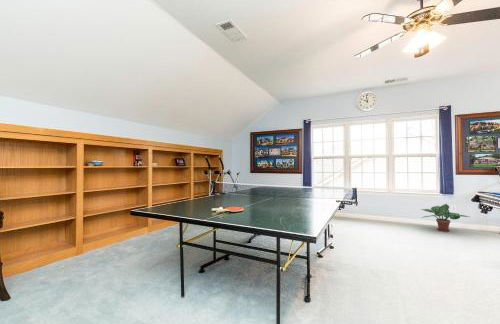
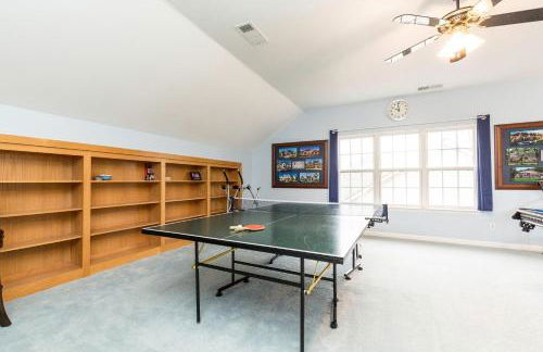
- potted plant [420,203,470,233]
